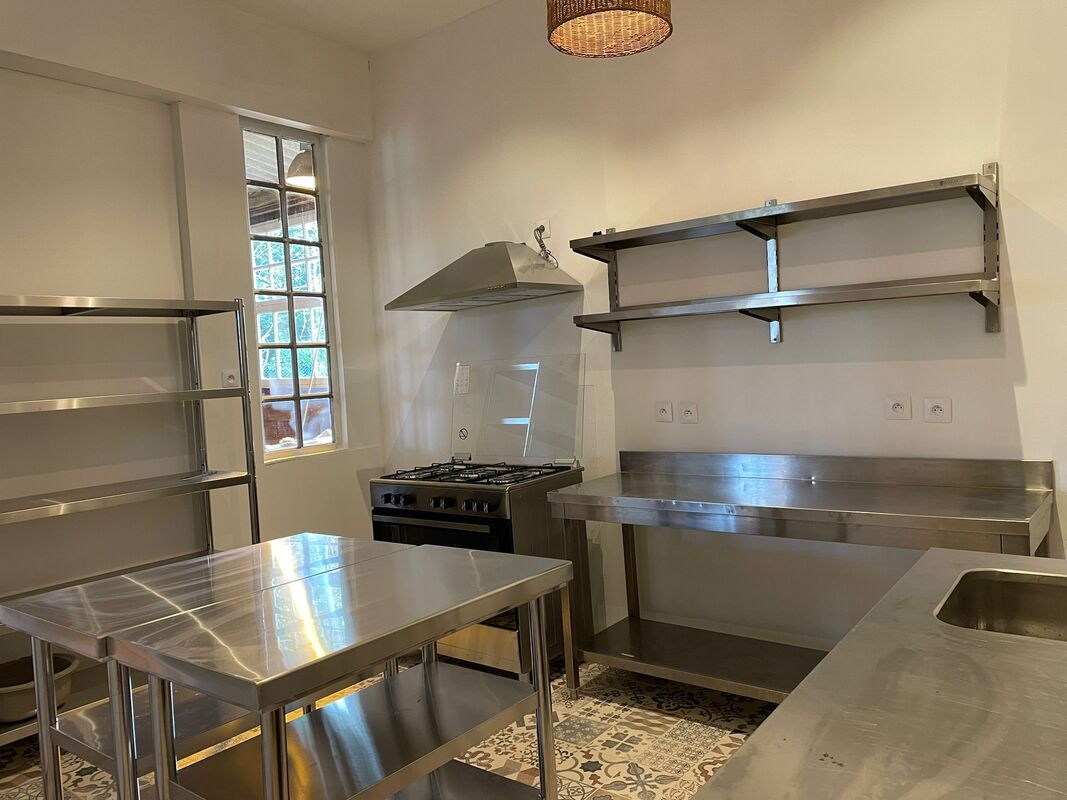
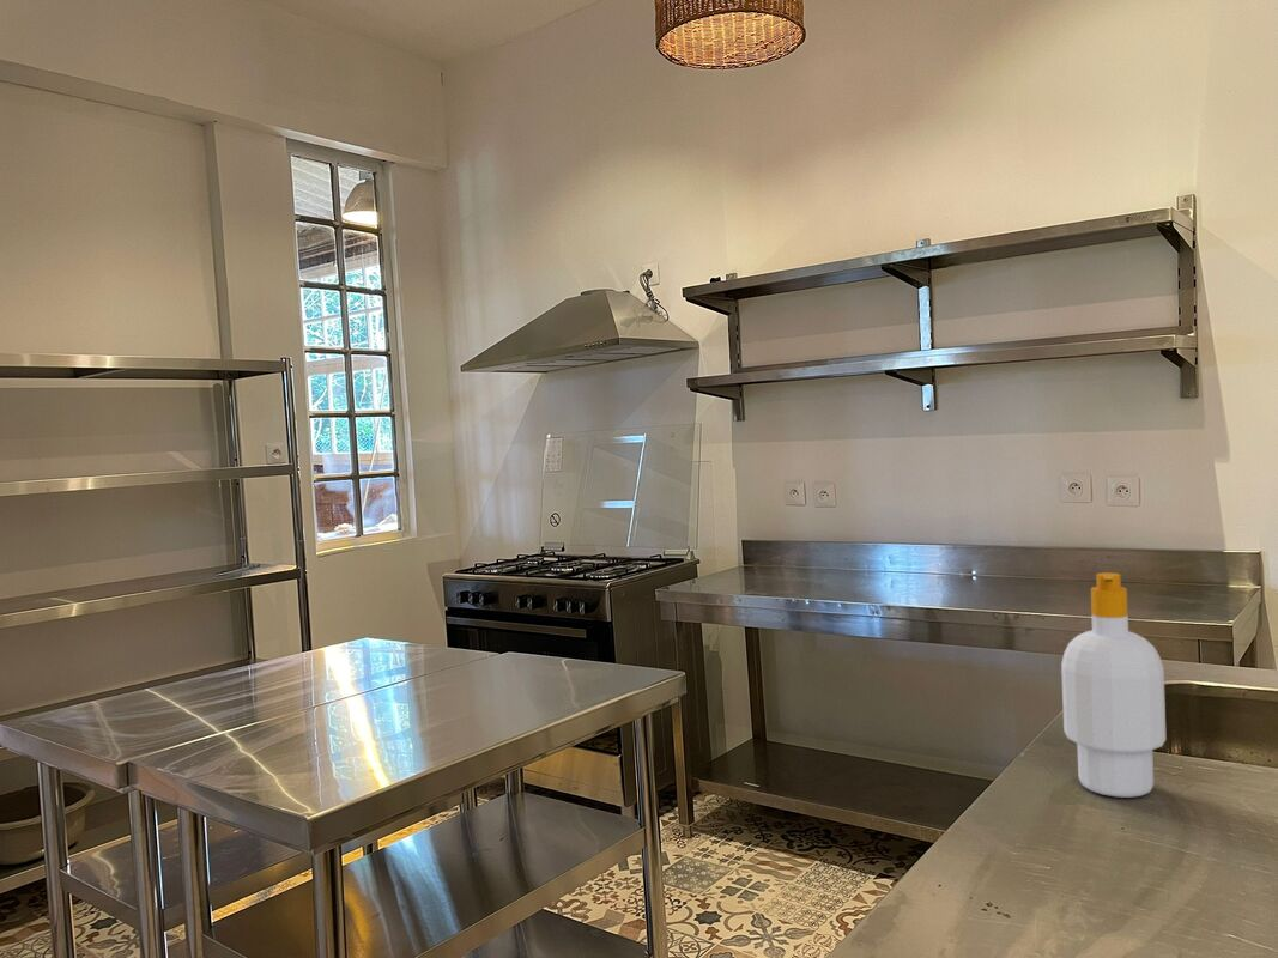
+ soap bottle [1060,571,1167,799]
